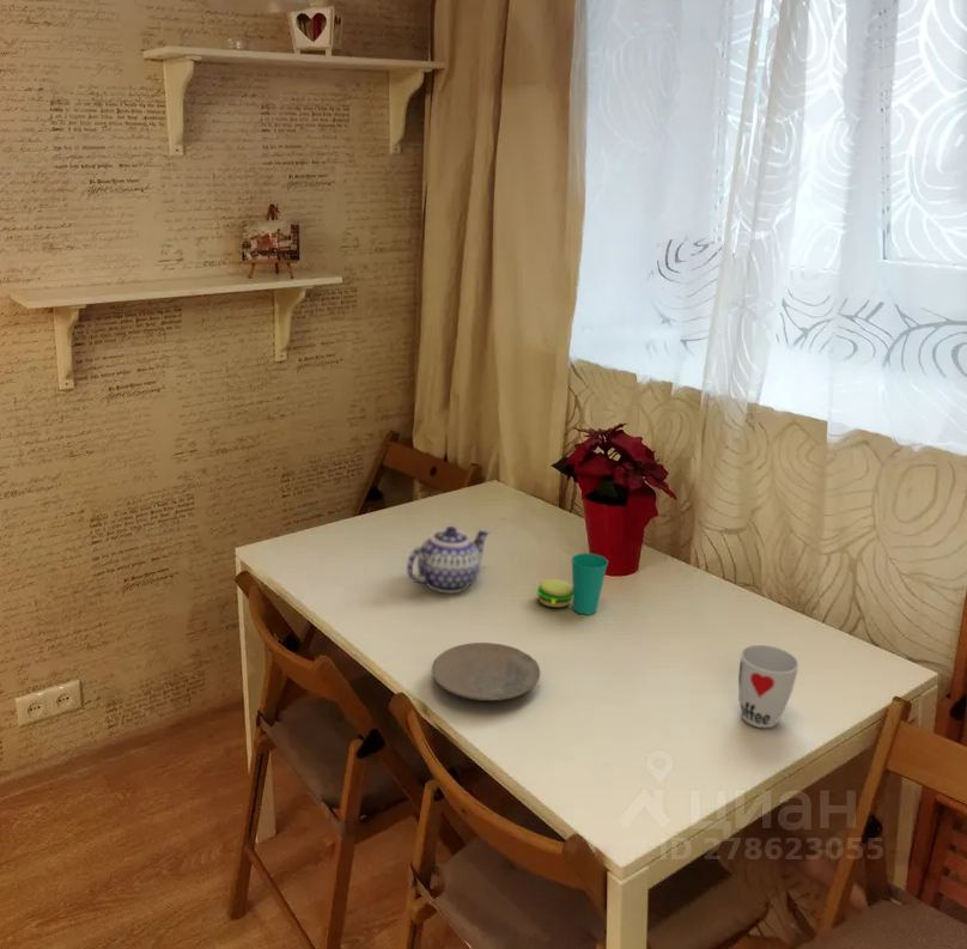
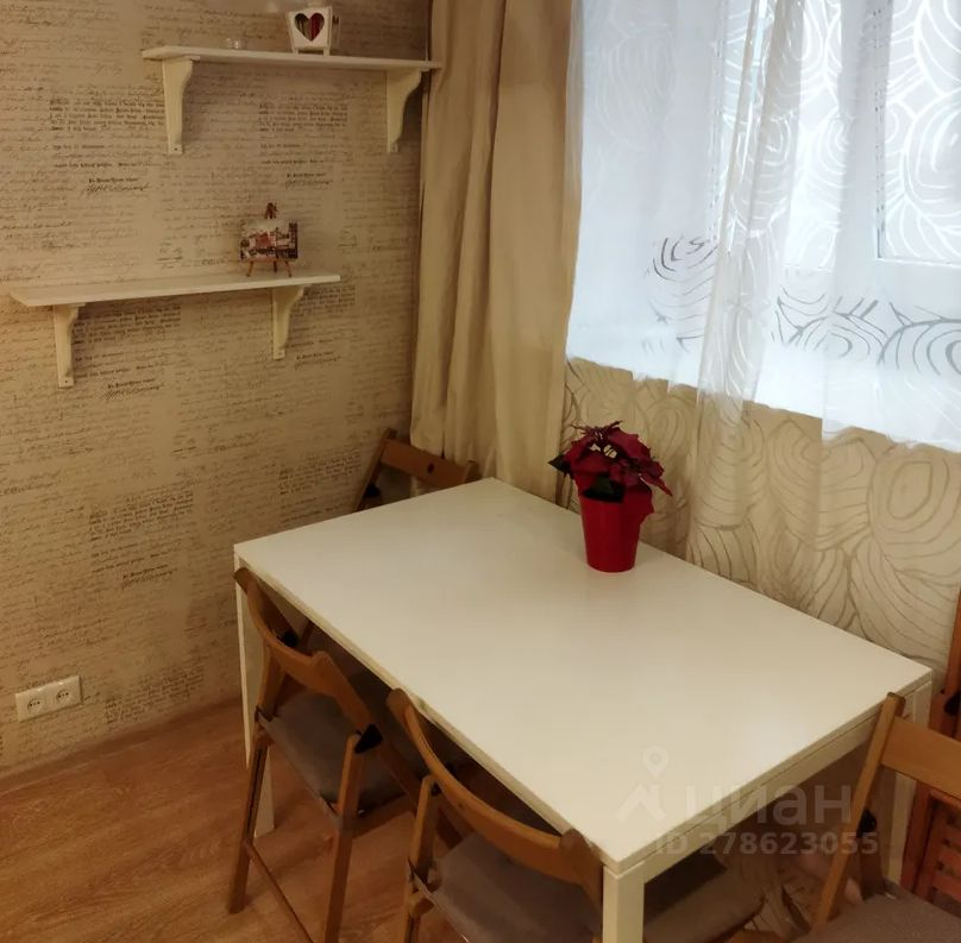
- teapot [406,525,491,594]
- cup [536,552,609,616]
- plate [431,641,542,702]
- cup [737,644,801,729]
